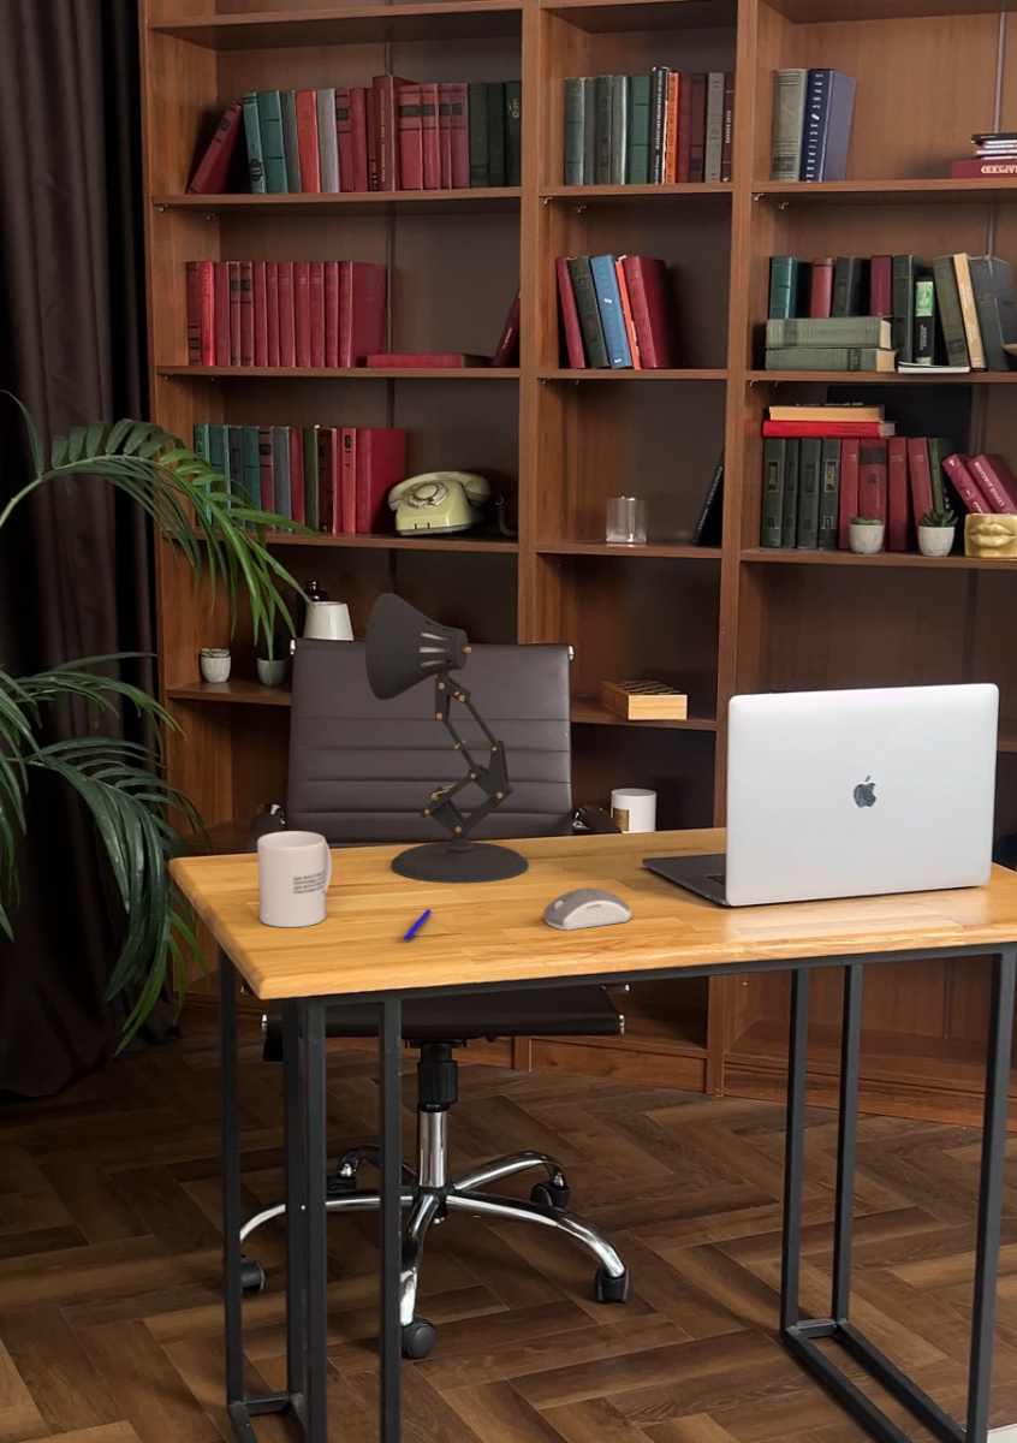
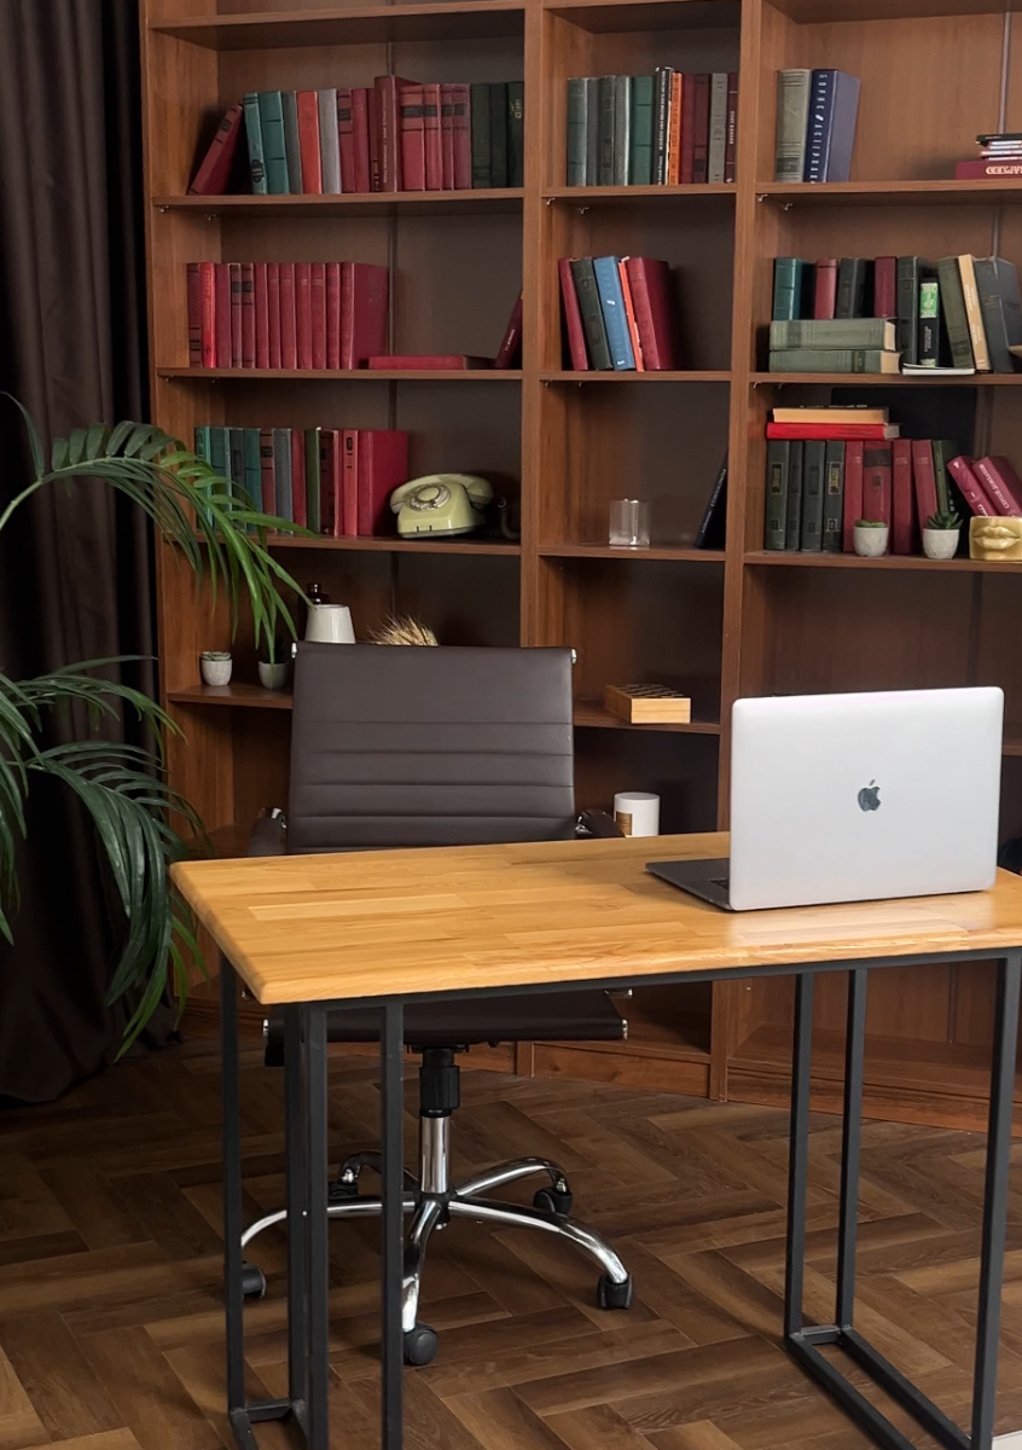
- pen [403,908,433,942]
- computer mouse [542,886,632,932]
- desk lamp [364,592,530,885]
- mug [256,830,333,928]
